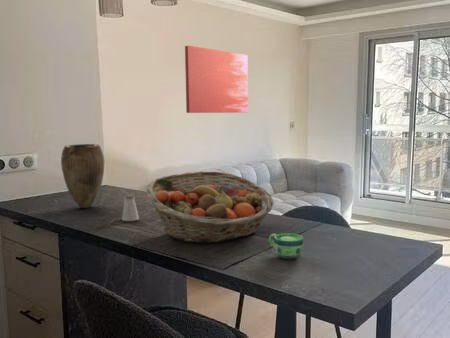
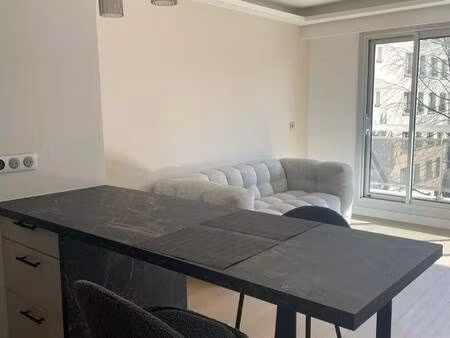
- saltshaker [121,194,140,222]
- cup [268,232,304,260]
- wall art [184,45,249,114]
- fruit basket [145,170,275,244]
- vase [60,143,106,209]
